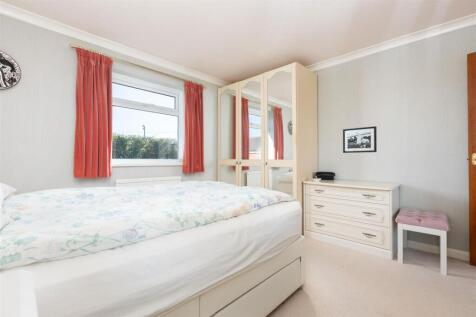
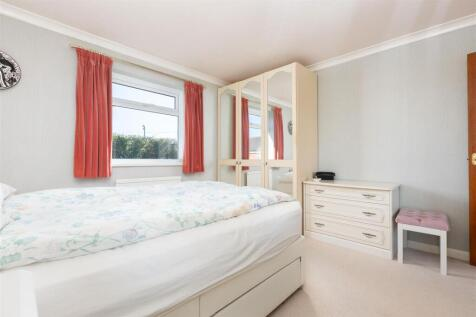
- picture frame [342,125,378,154]
